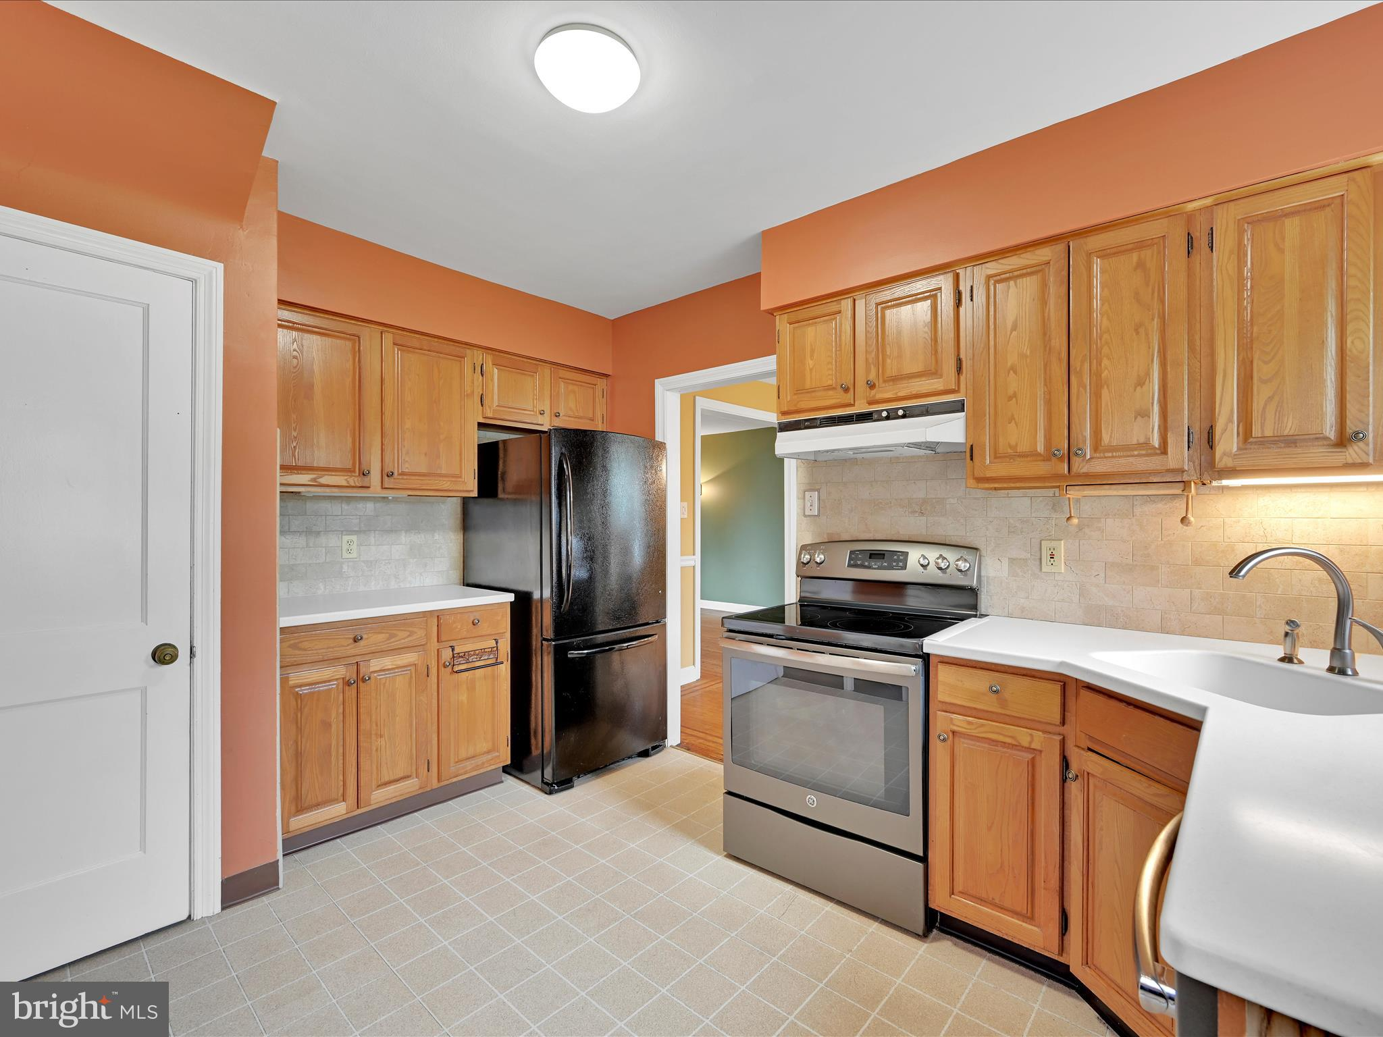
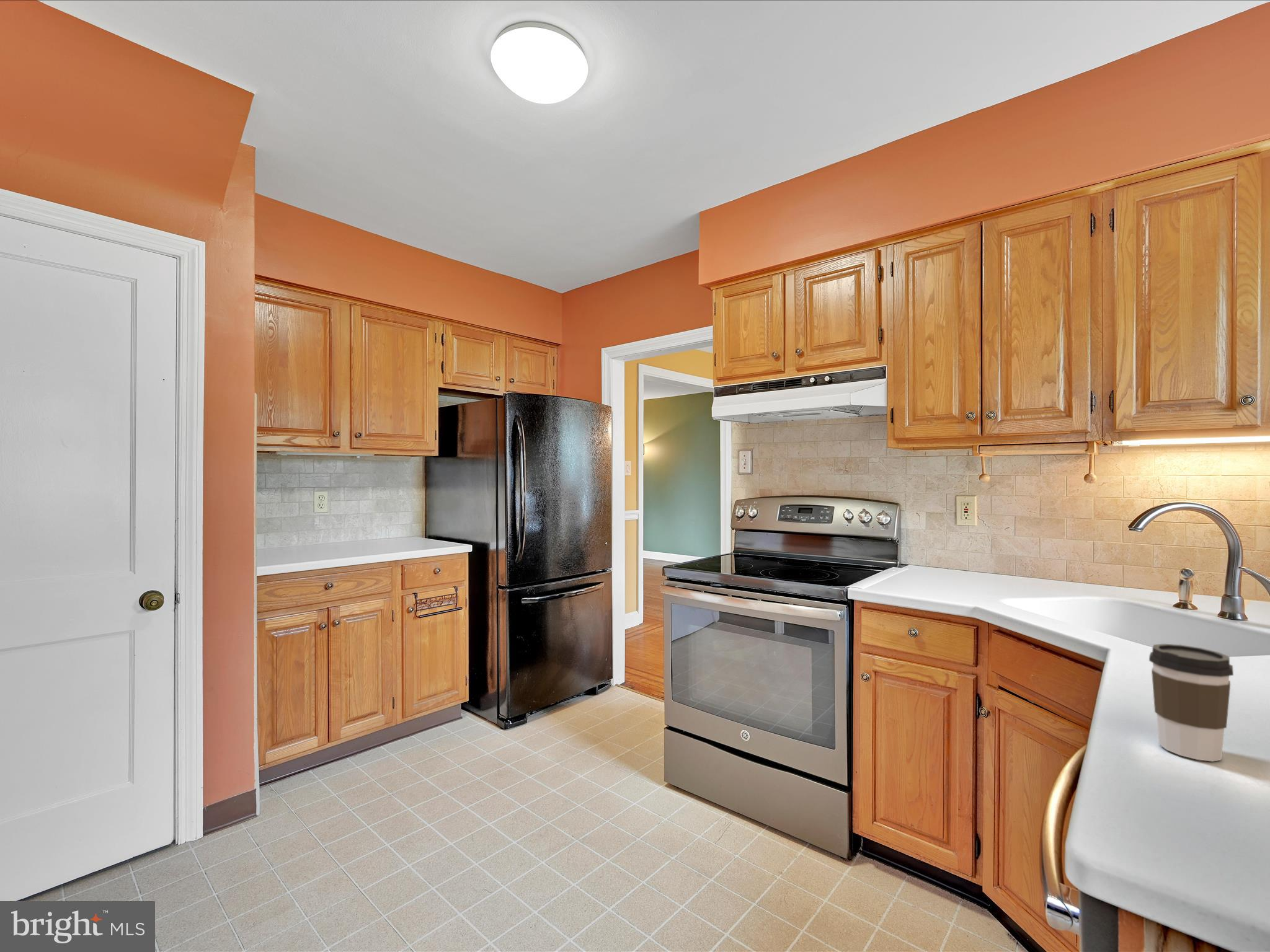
+ coffee cup [1148,643,1234,762]
